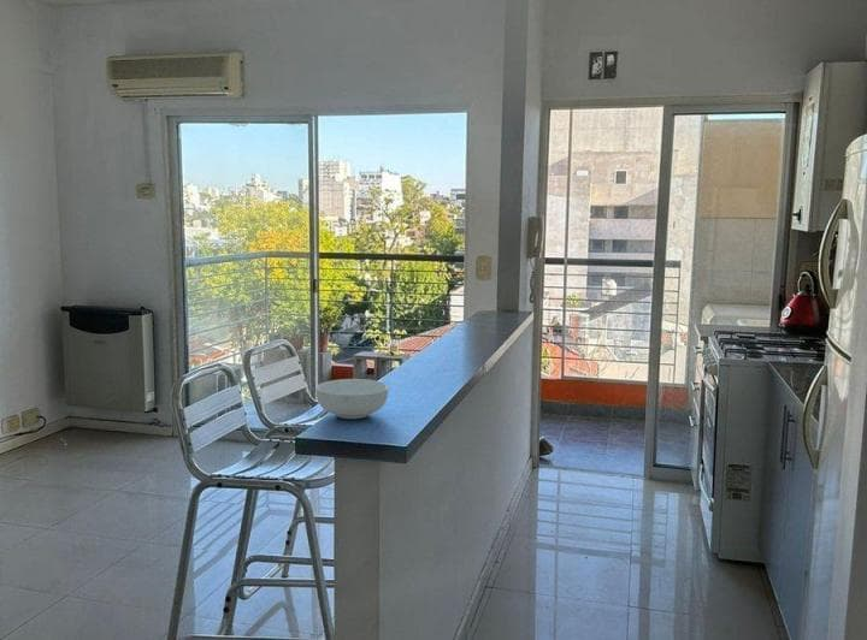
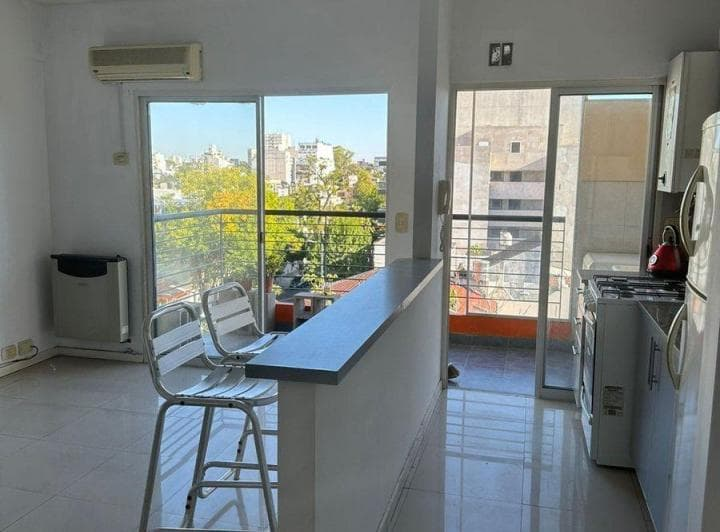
- cereal bowl [315,378,389,420]
